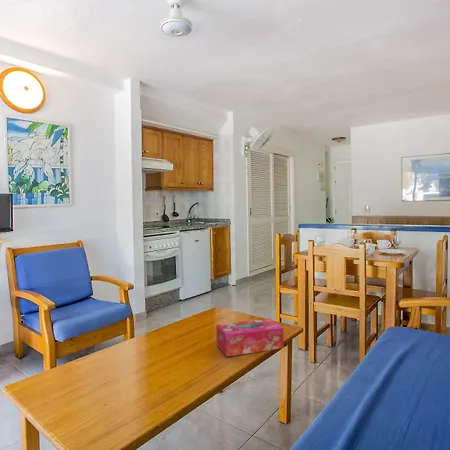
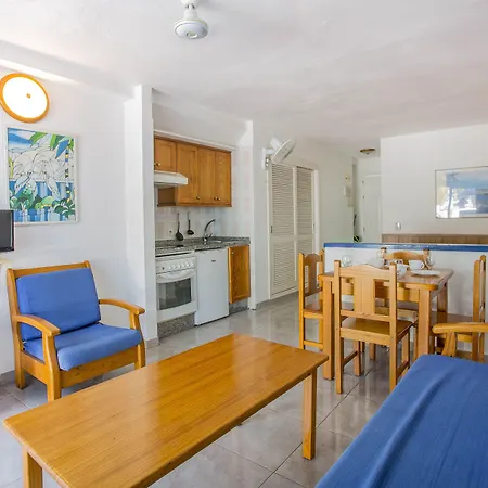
- tissue box [215,318,284,358]
